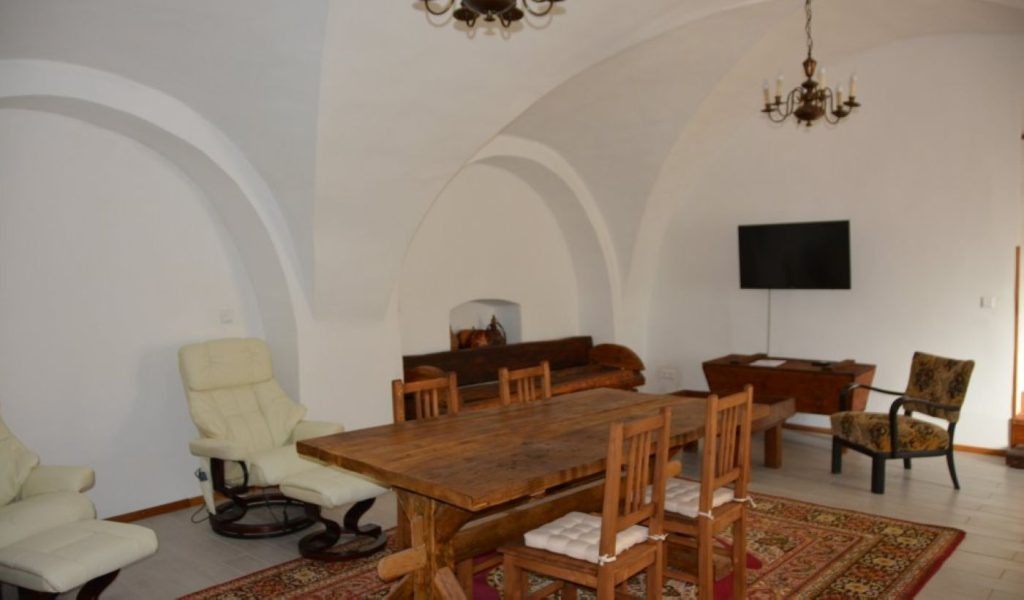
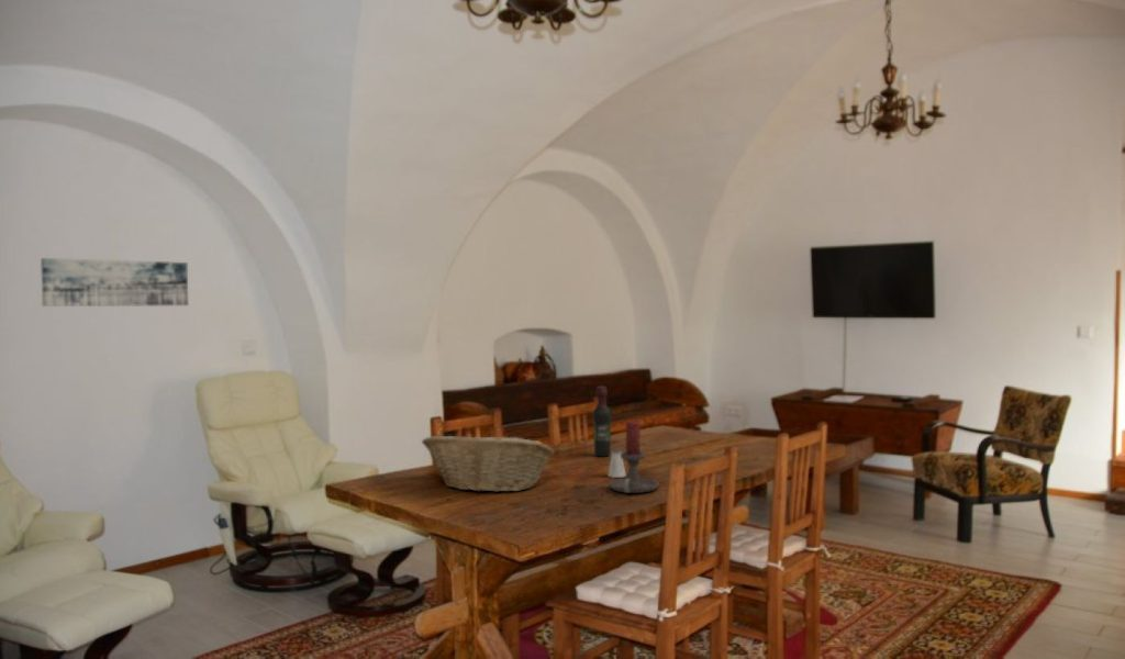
+ fruit basket [421,433,556,493]
+ candle holder [608,420,659,494]
+ saltshaker [606,448,627,479]
+ wall art [40,257,189,308]
+ wine bottle [592,386,612,458]
